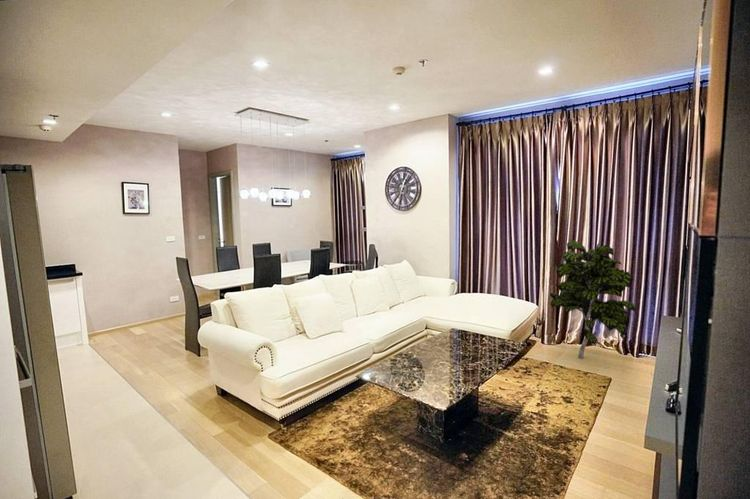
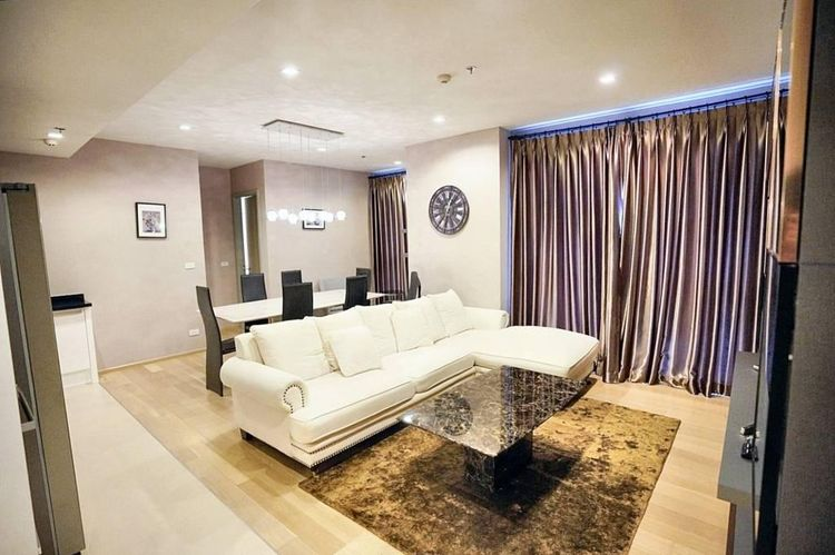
- indoor plant [549,239,637,359]
